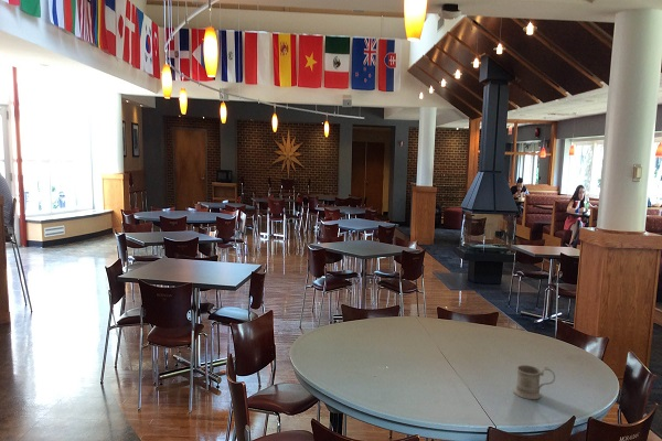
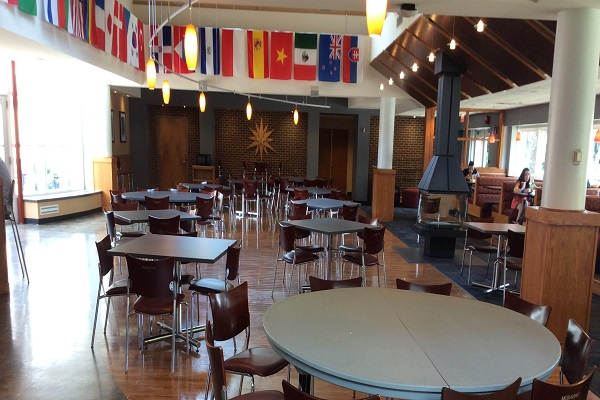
- mug [513,364,556,400]
